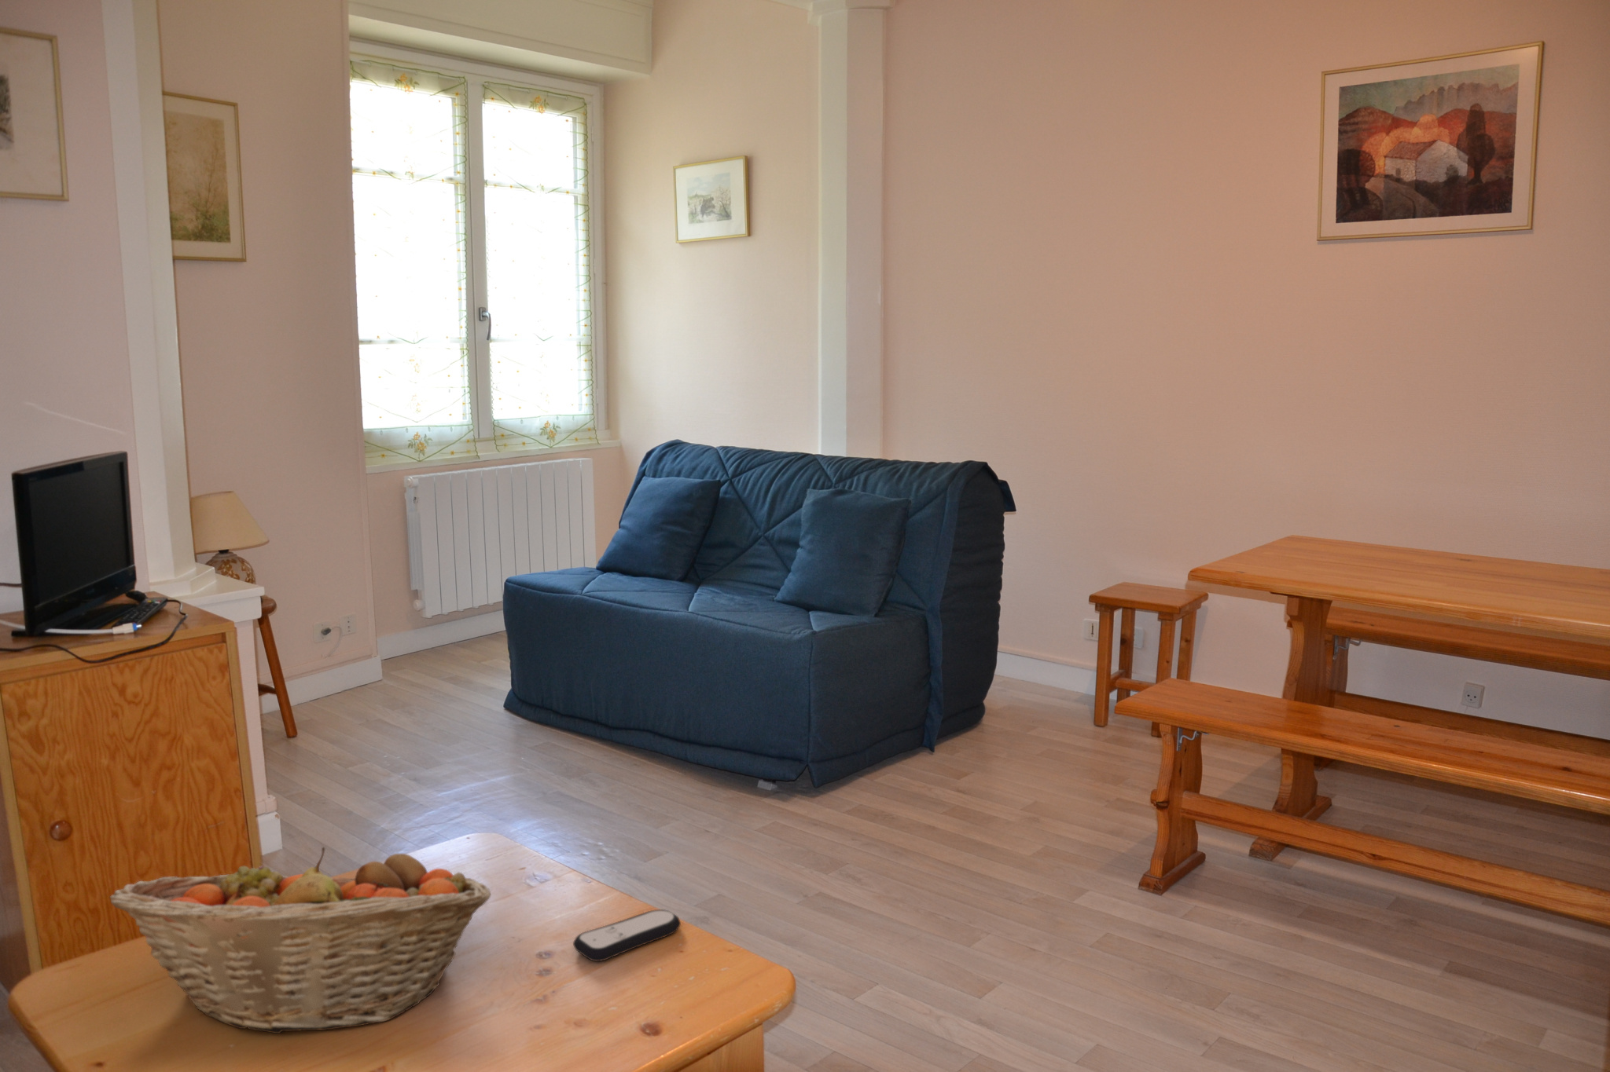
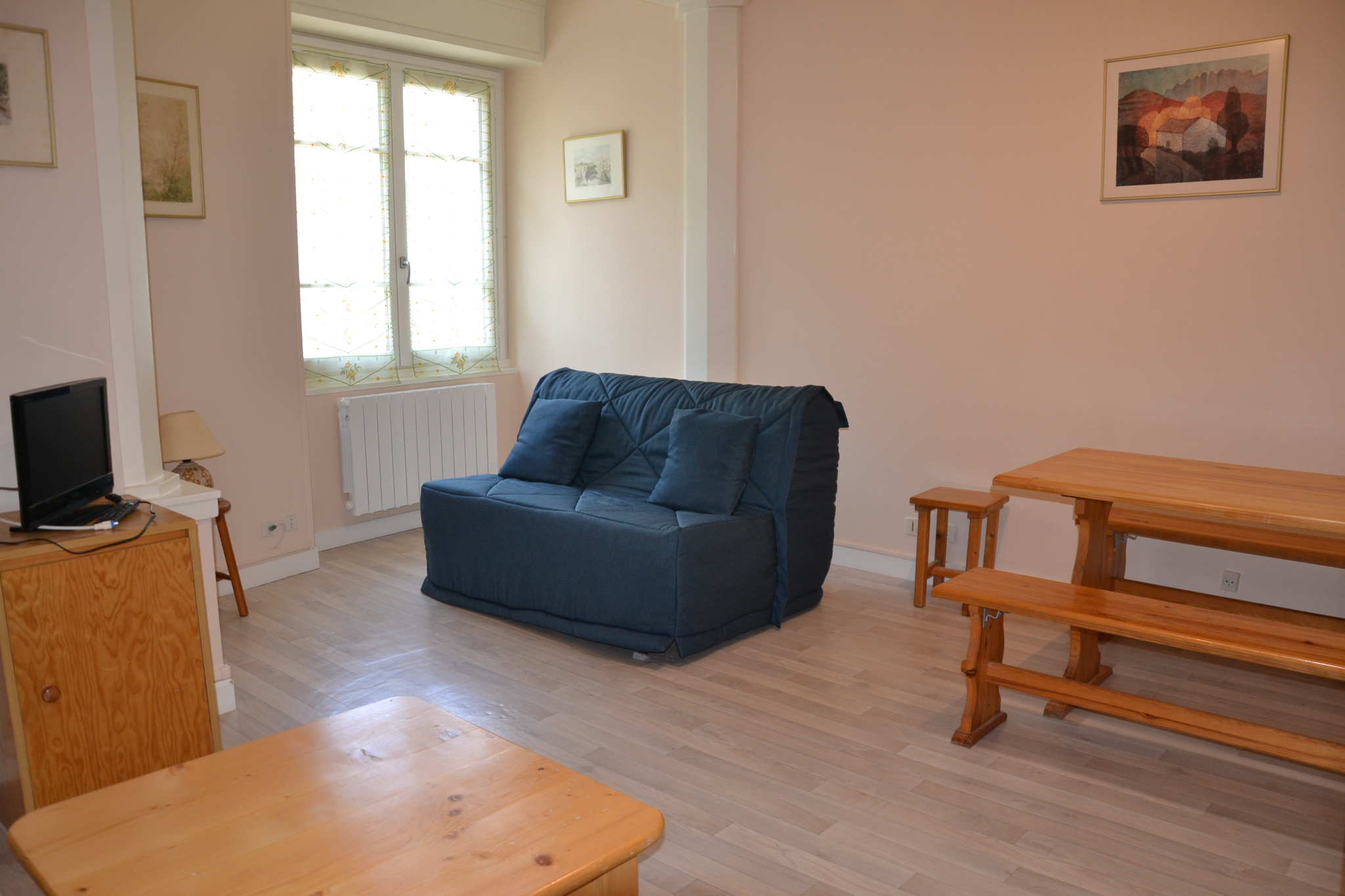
- remote control [572,908,681,962]
- fruit basket [109,847,491,1034]
